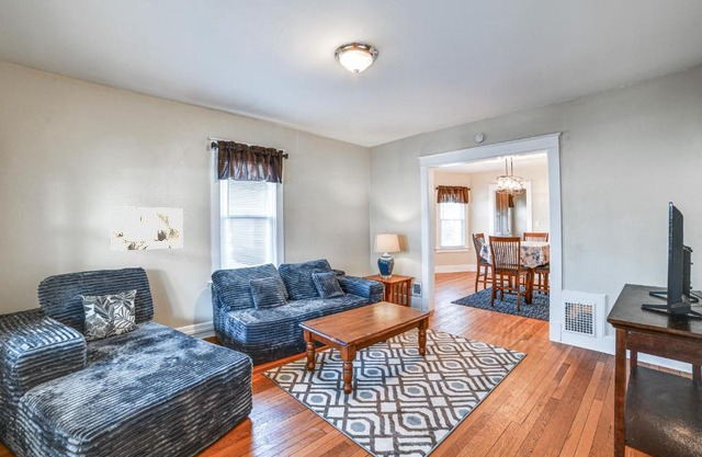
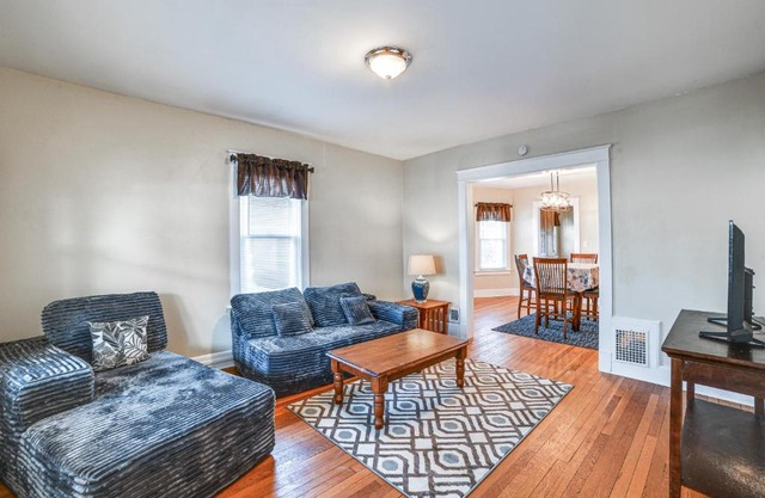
- wall art [109,205,184,252]
